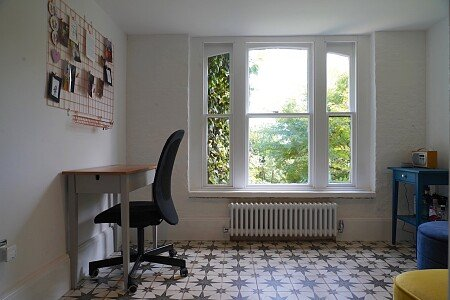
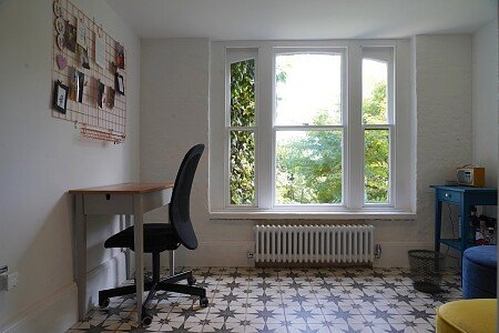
+ wastebasket [406,249,447,294]
